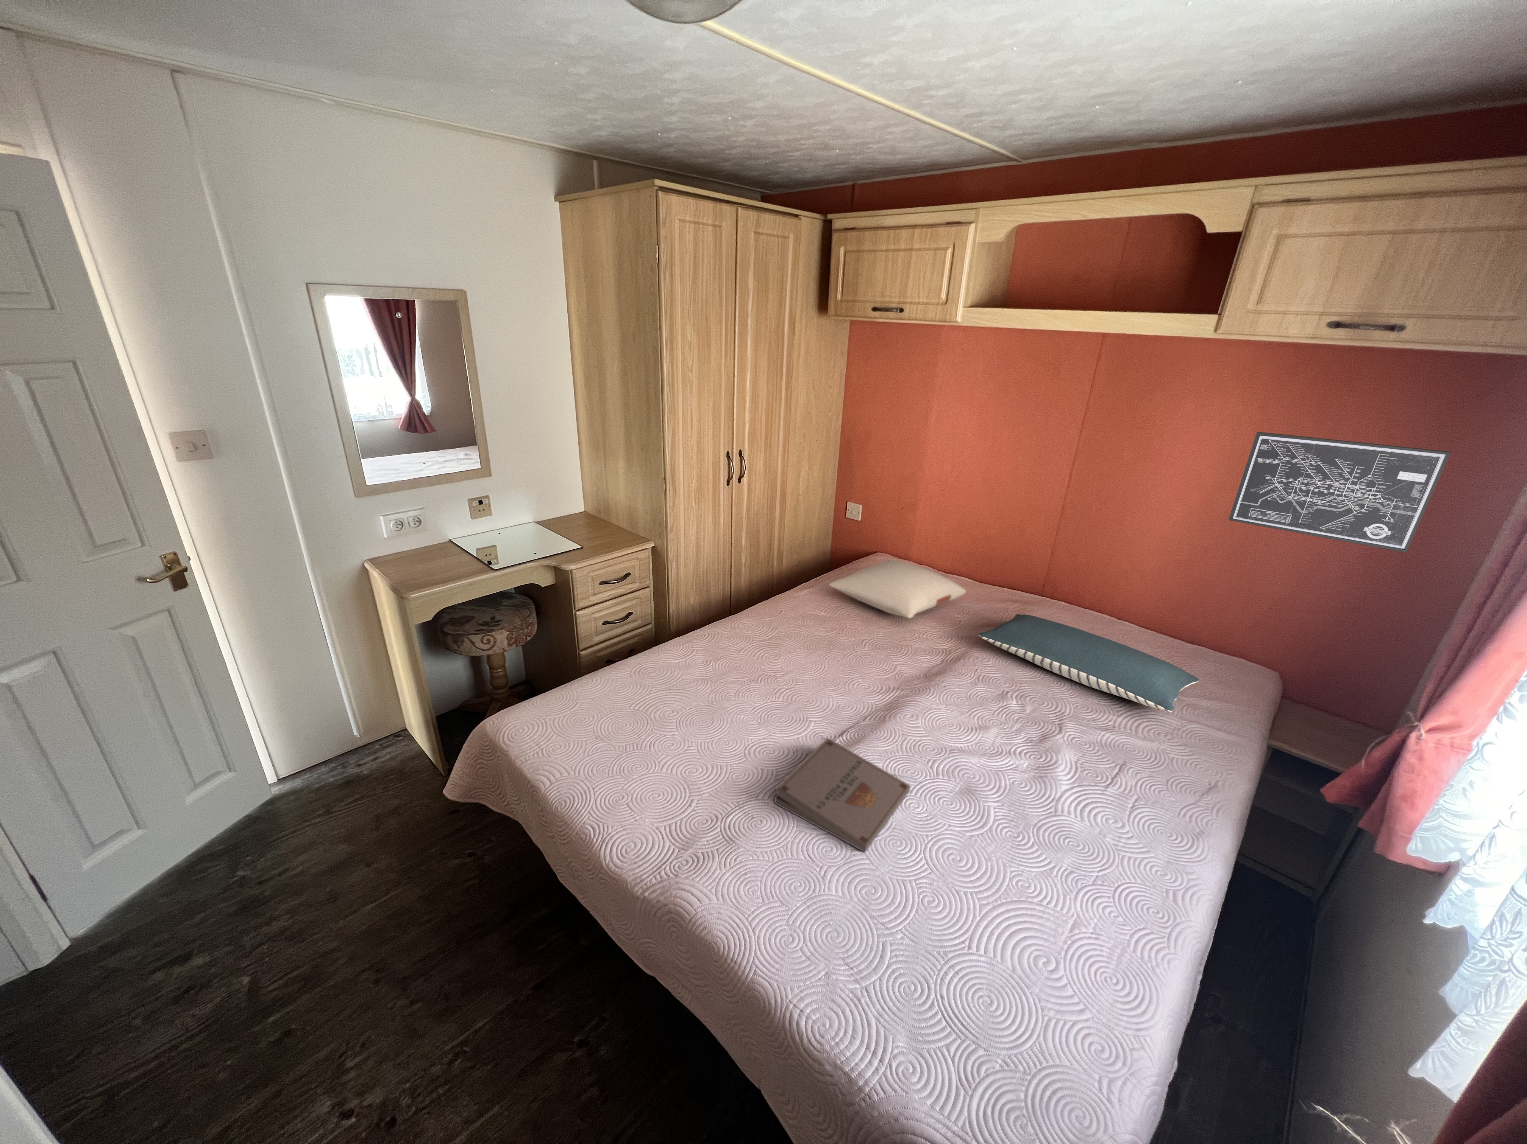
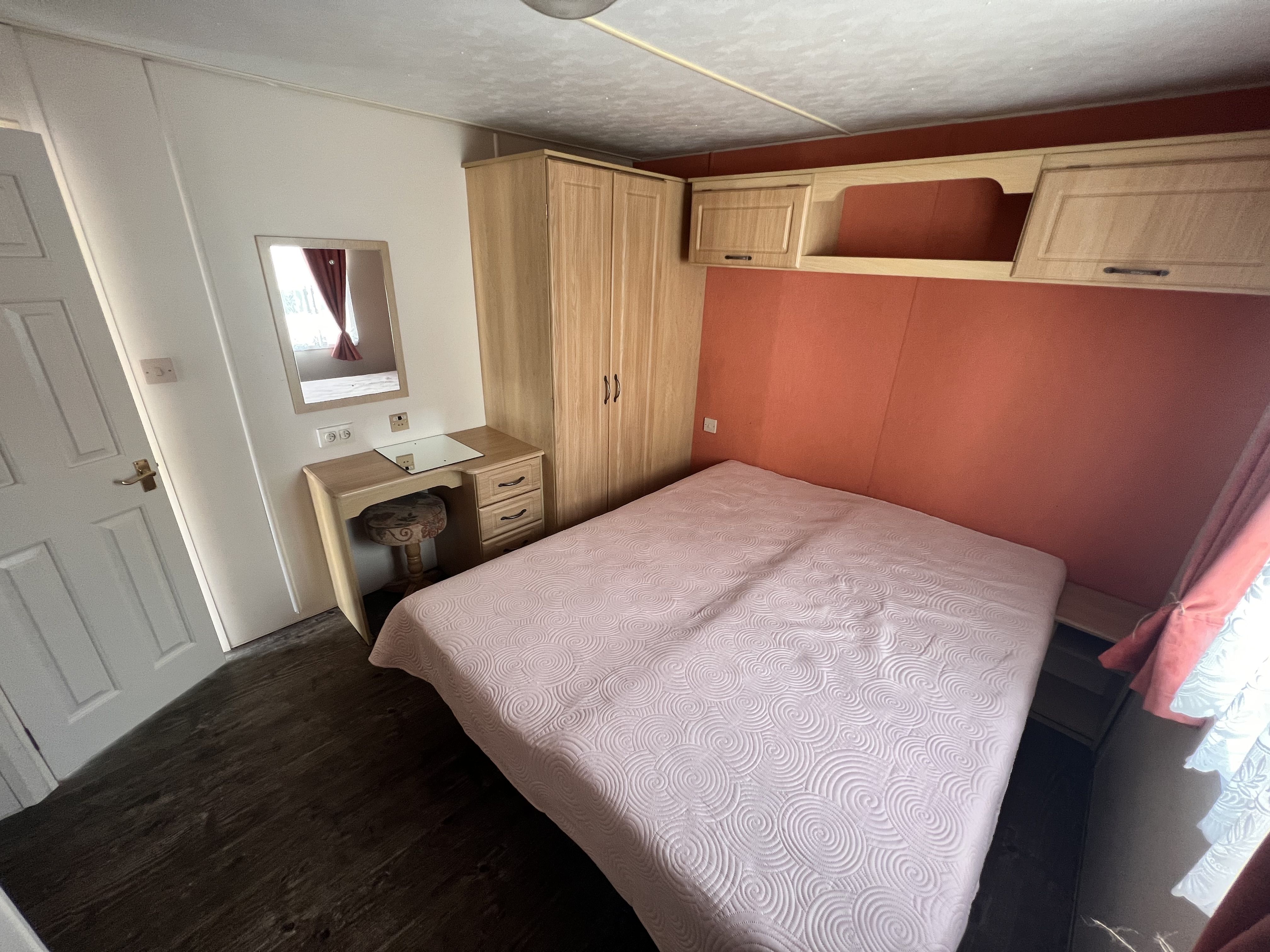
- pillow [828,560,967,619]
- pillow [978,614,1200,711]
- pizza box [774,738,911,853]
- wall art [1228,431,1451,553]
